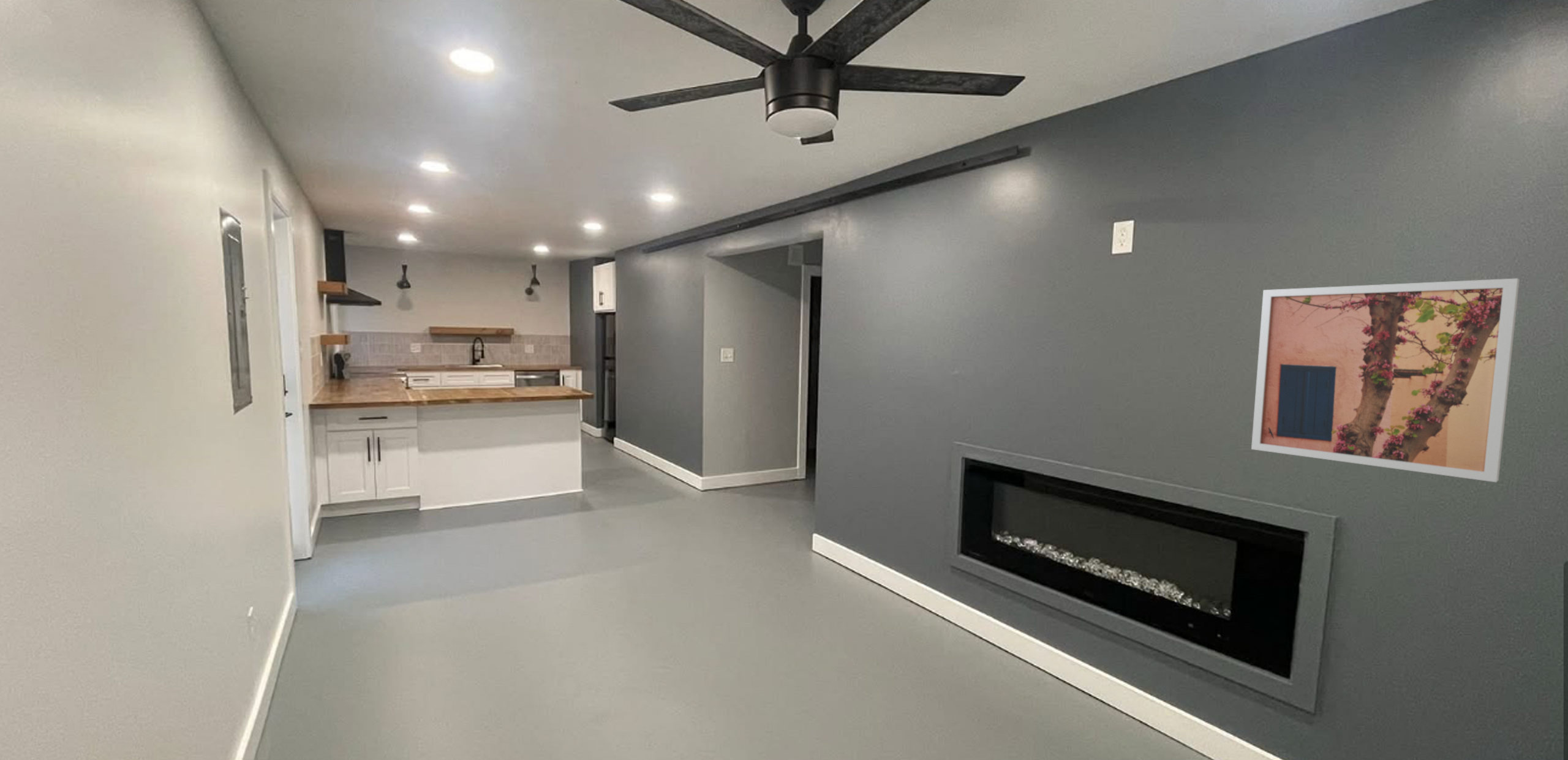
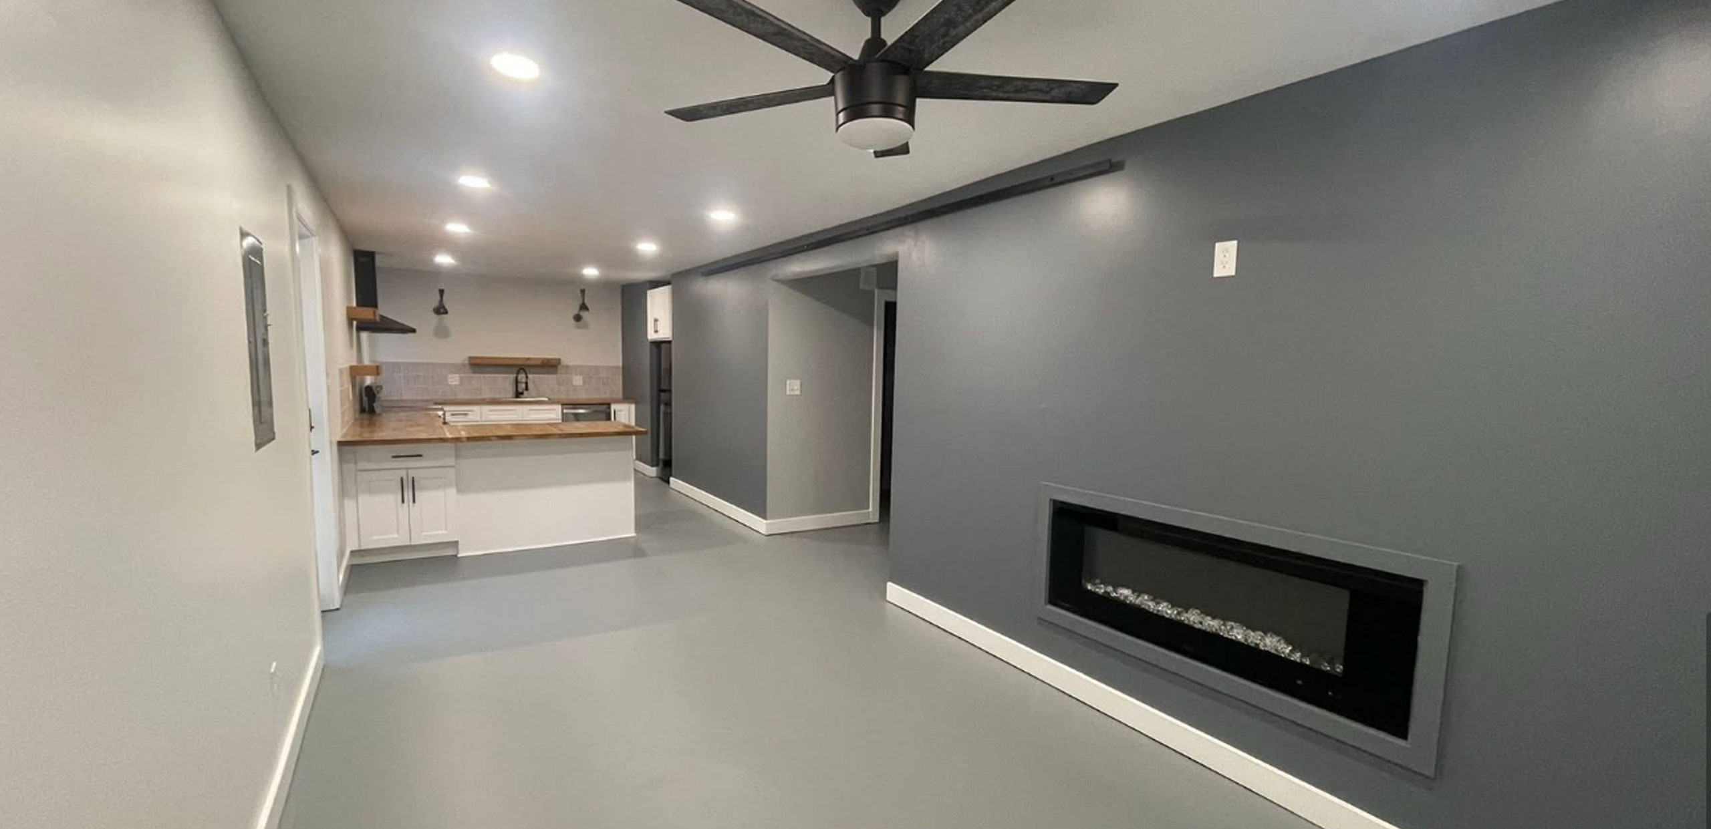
- wall art [1251,277,1520,483]
